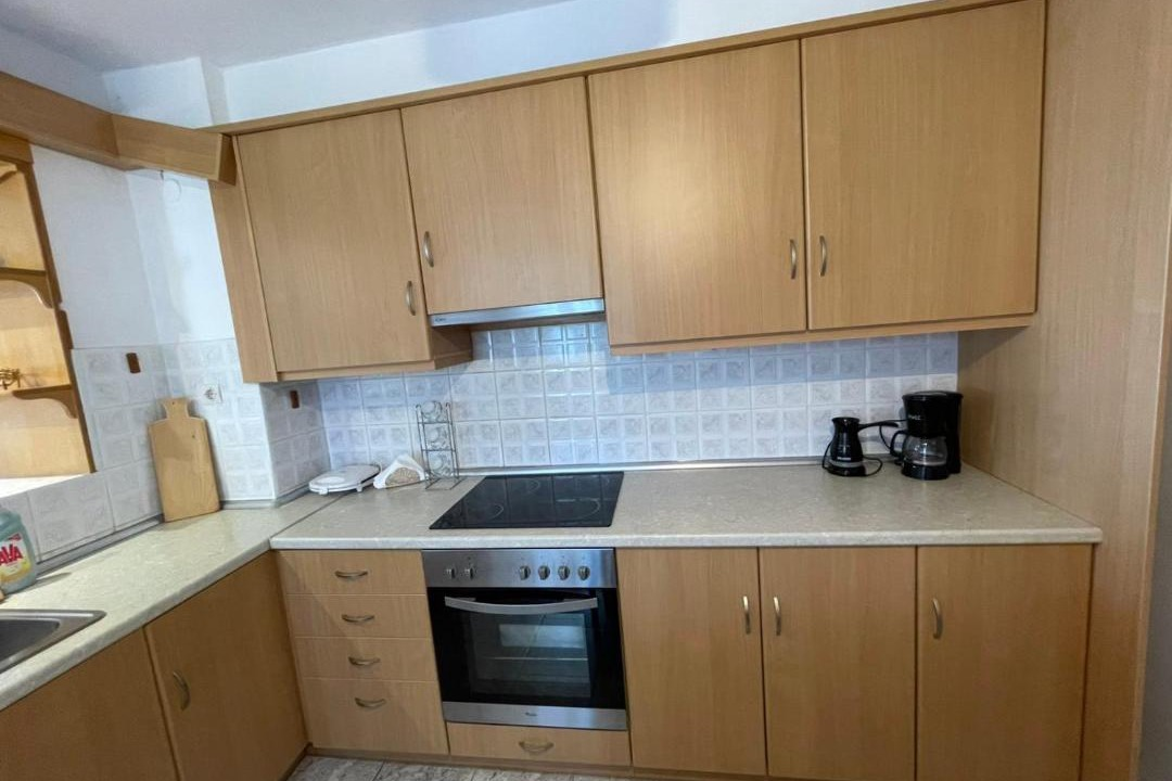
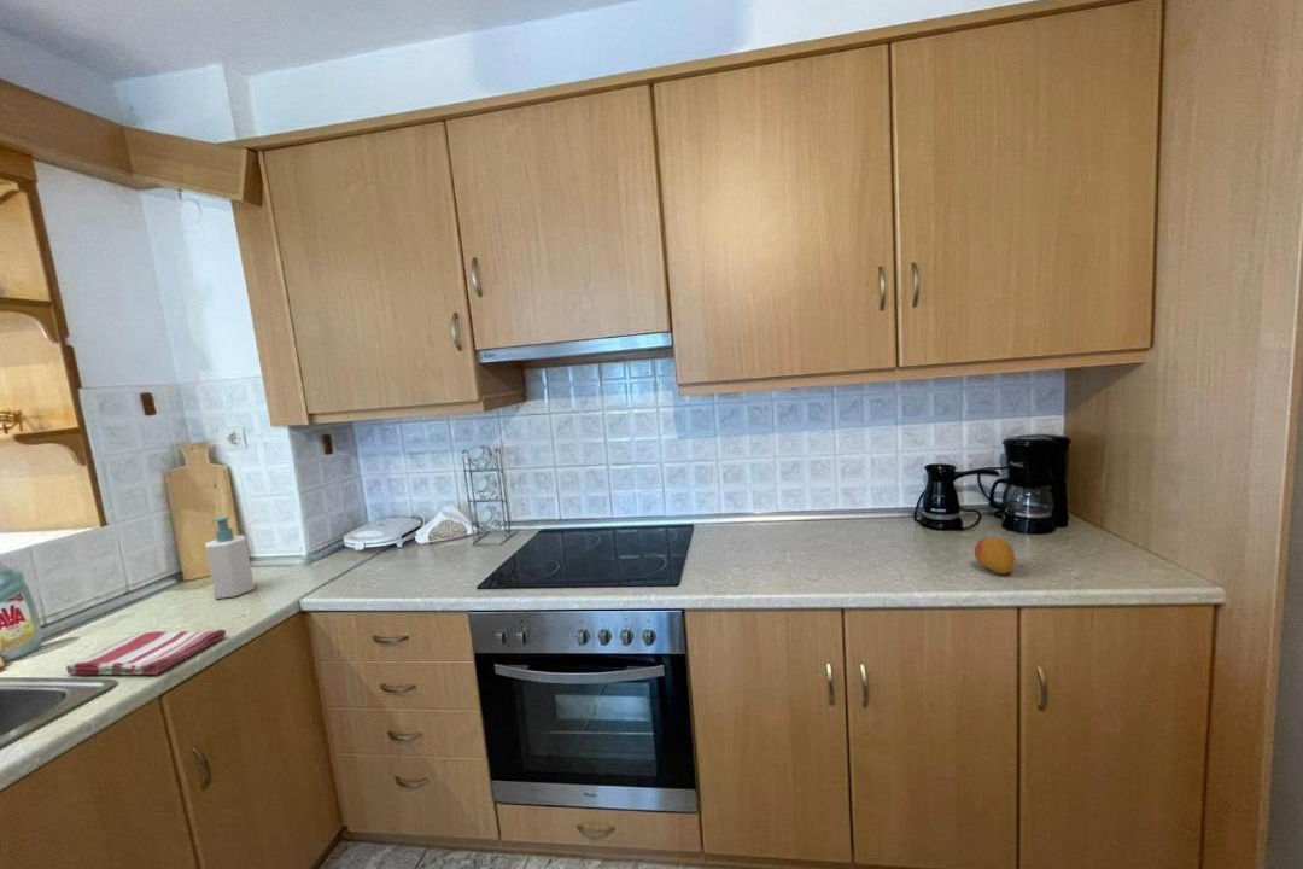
+ dish towel [64,629,227,676]
+ fruit [974,536,1016,576]
+ soap bottle [204,515,256,600]
